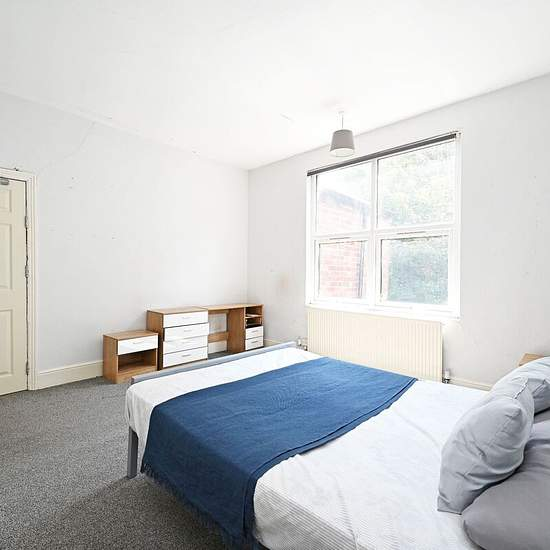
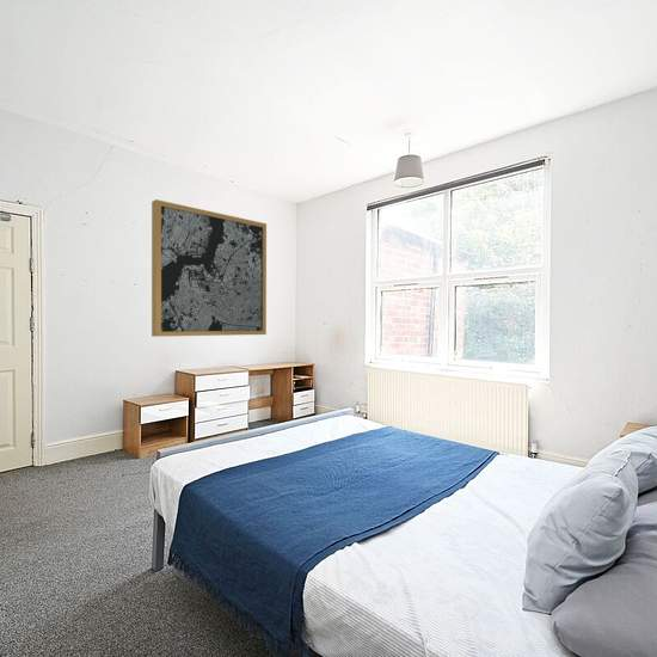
+ wall art [151,198,268,338]
